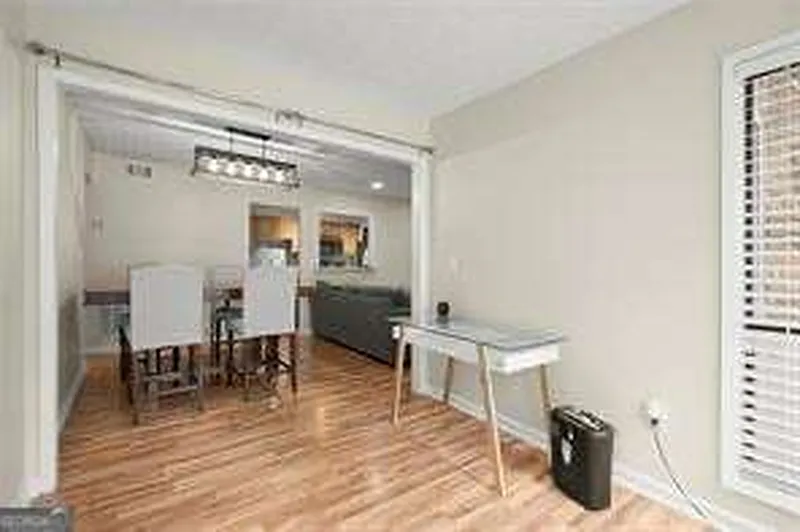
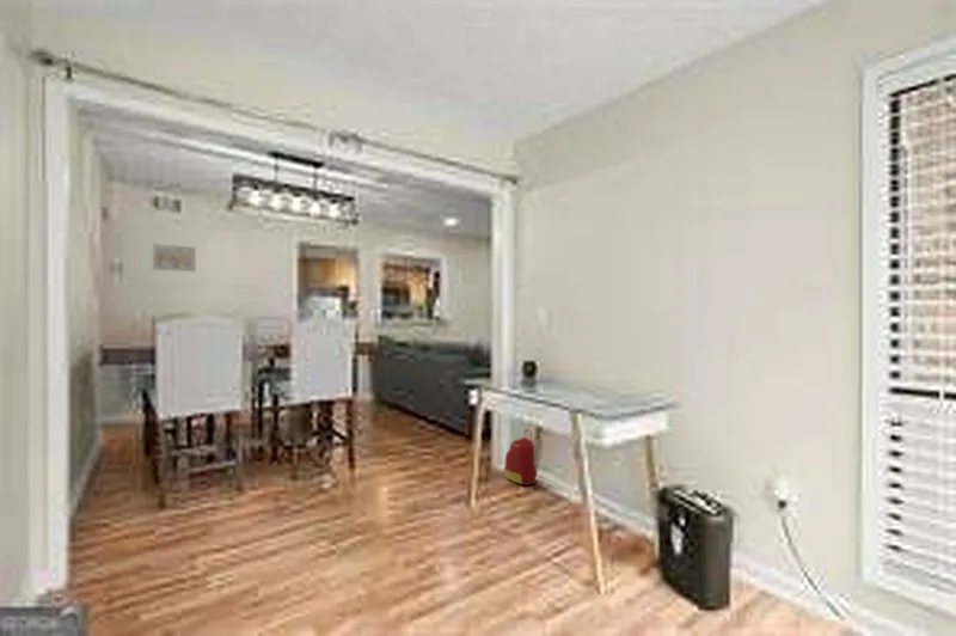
+ wall art [152,243,197,273]
+ backpack [503,428,538,487]
